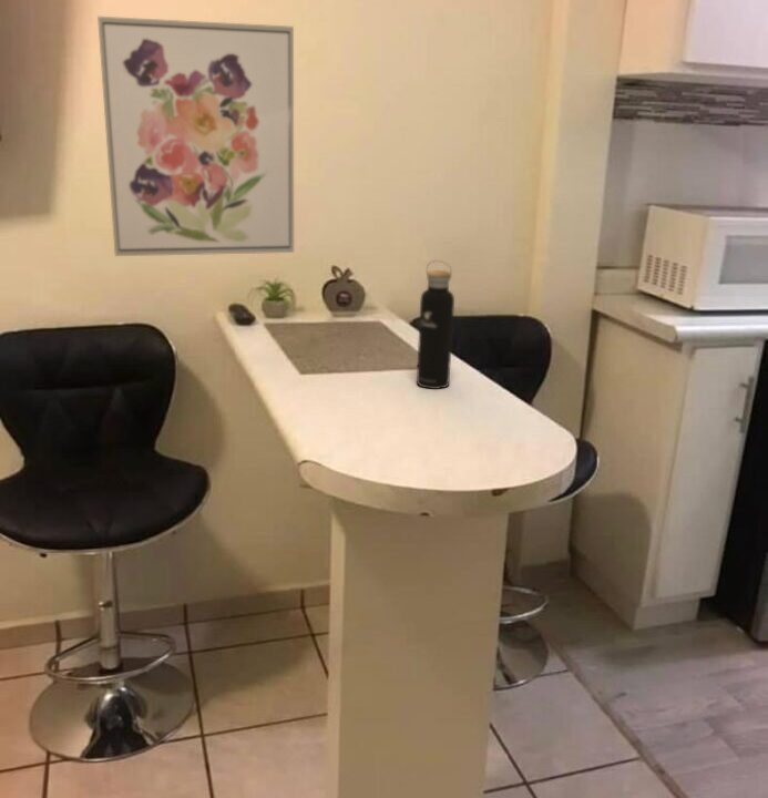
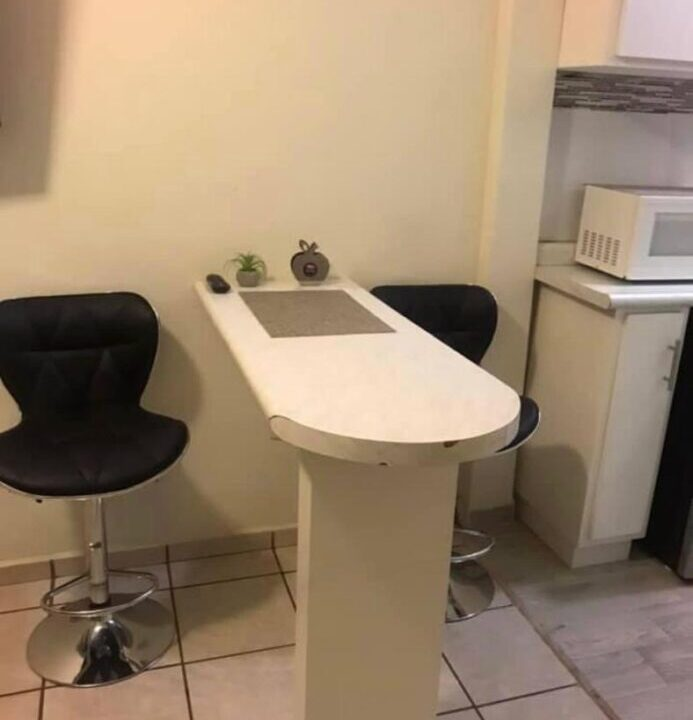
- wall art [96,16,295,257]
- water bottle [416,259,455,390]
